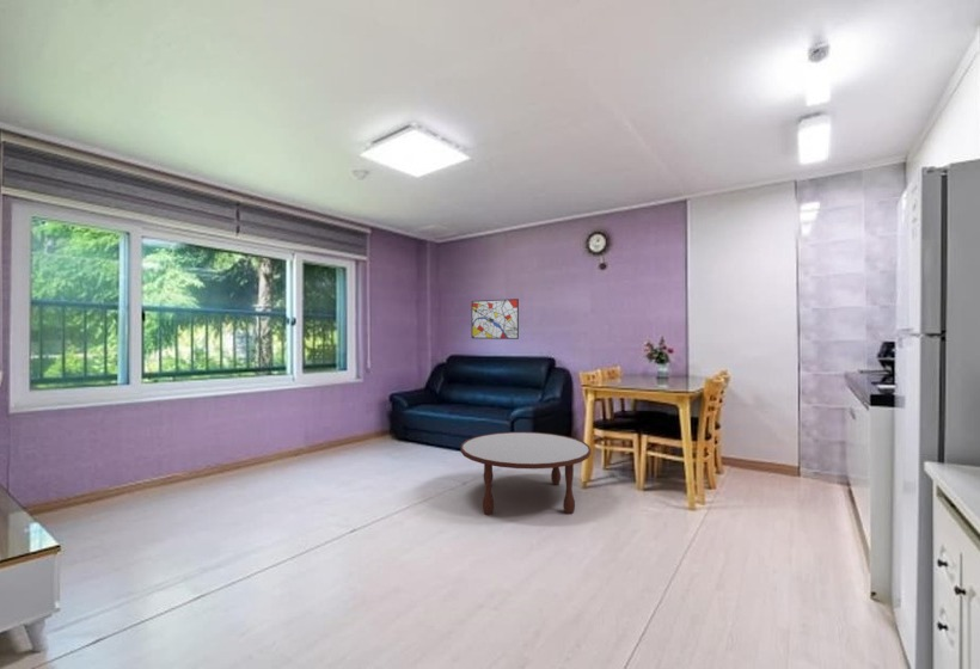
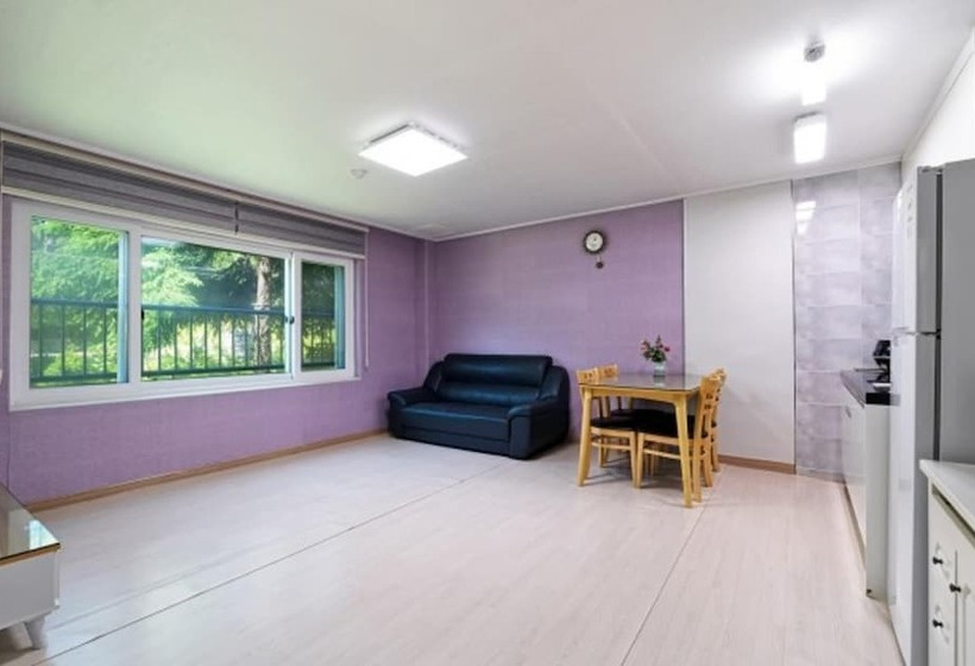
- coffee table [460,431,592,516]
- wall art [471,297,520,340]
